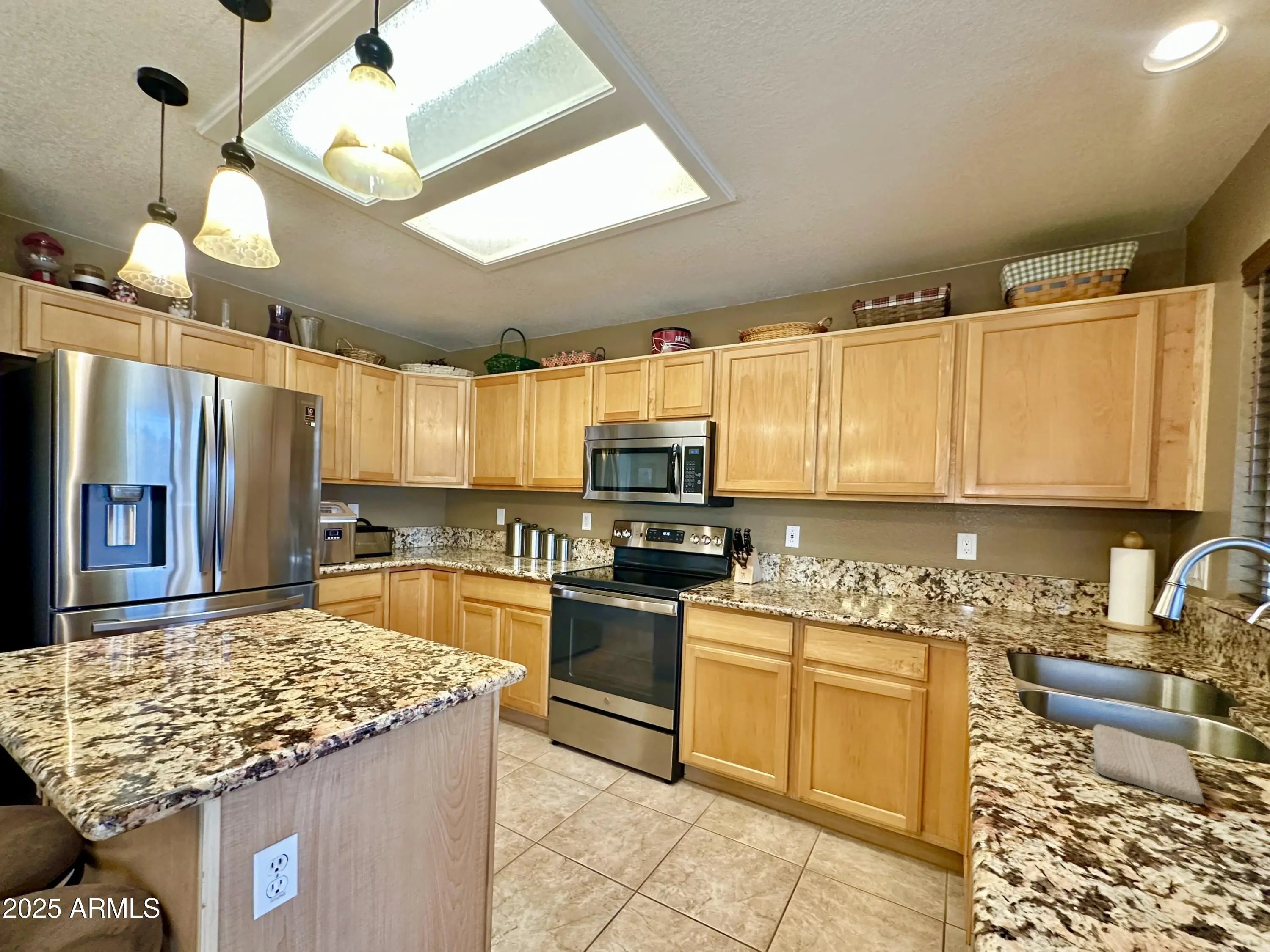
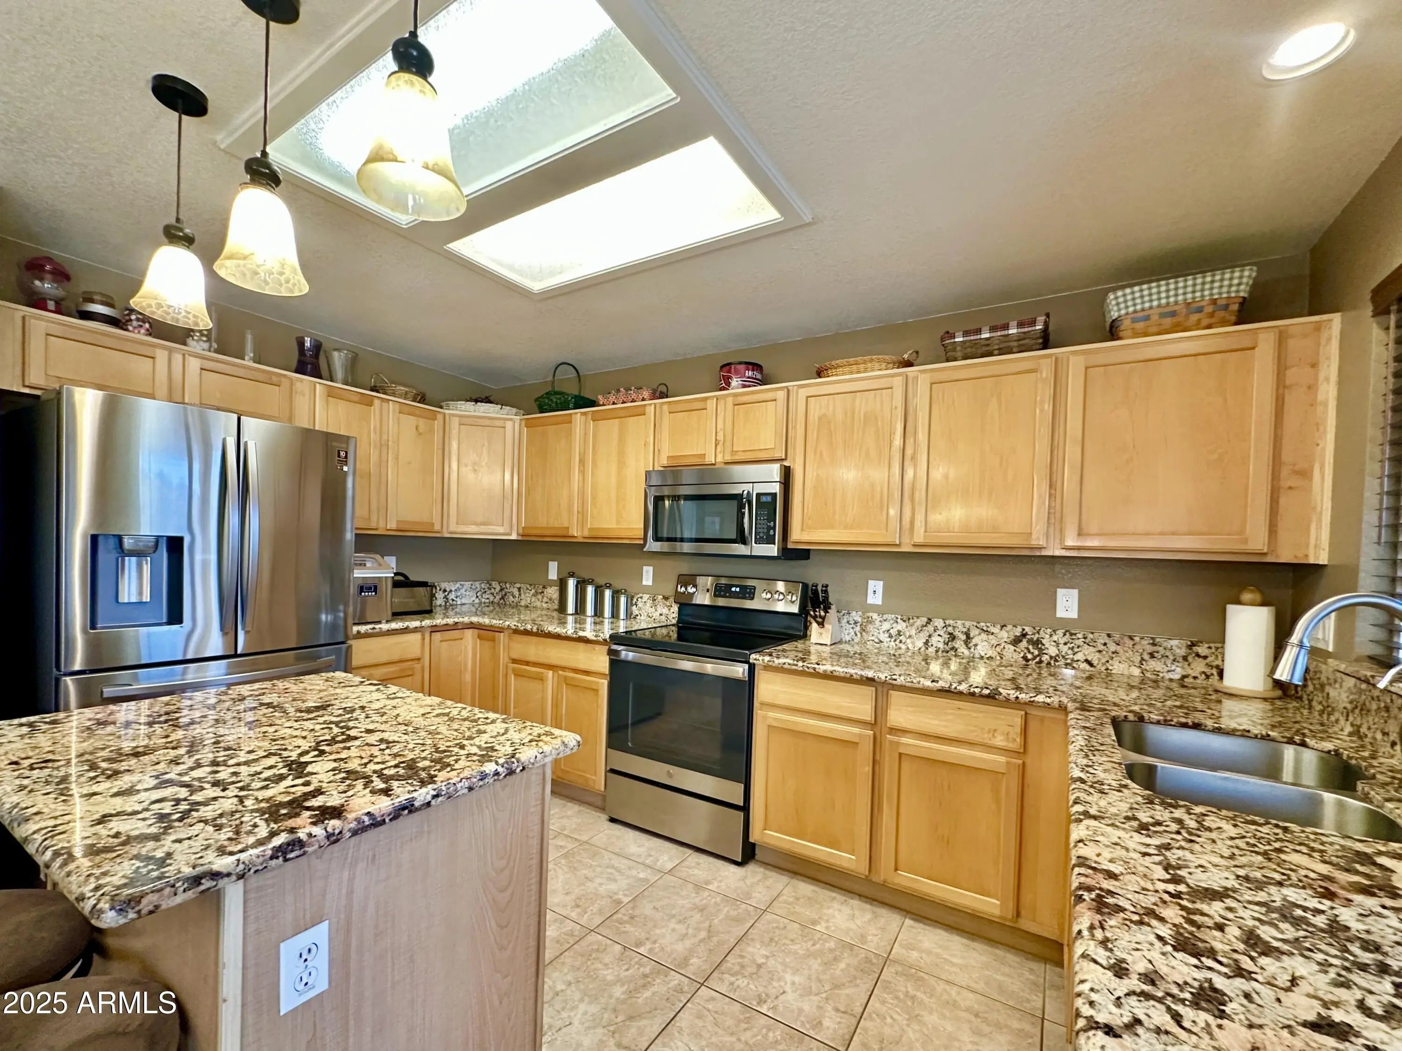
- washcloth [1093,724,1205,805]
